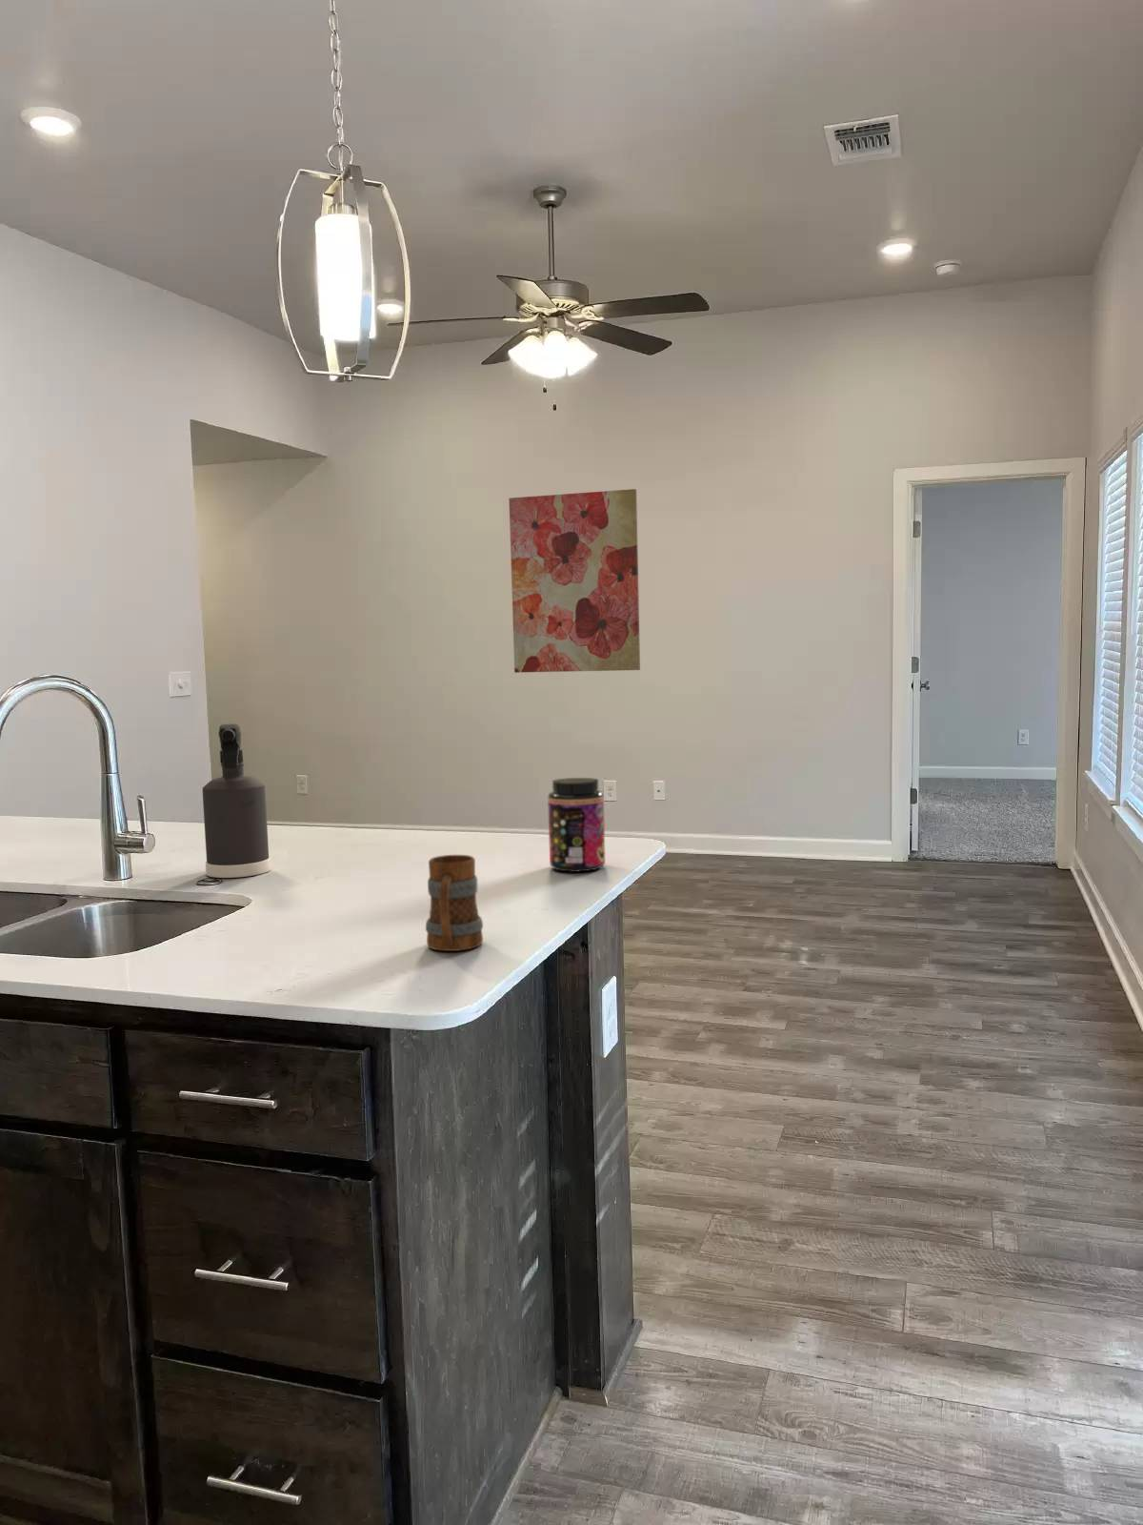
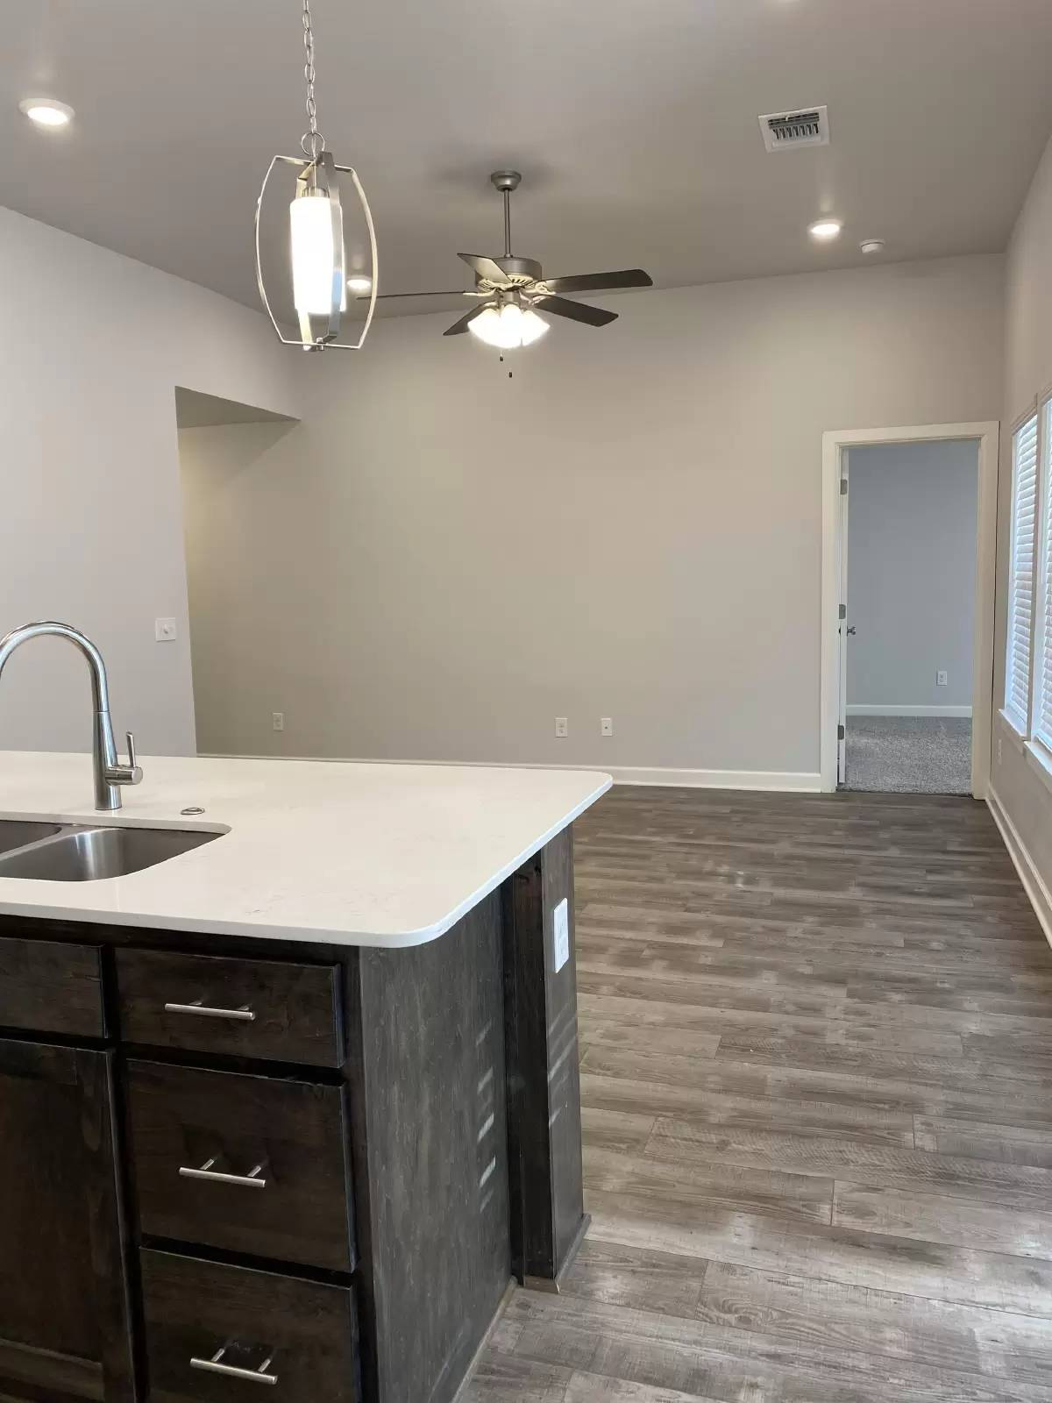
- wall art [508,488,641,674]
- mug [425,854,484,952]
- jar [546,777,606,873]
- spray bottle [202,723,271,879]
